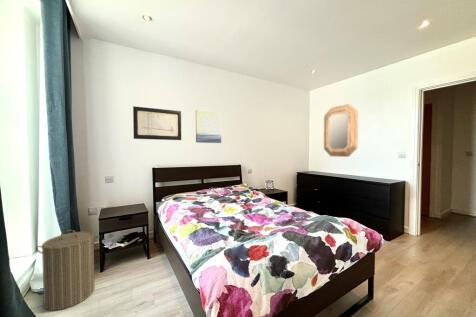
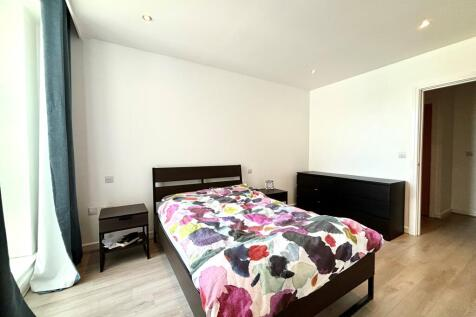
- wall art [195,109,222,144]
- laundry hamper [35,229,100,311]
- wall art [132,105,182,141]
- home mirror [323,103,359,158]
